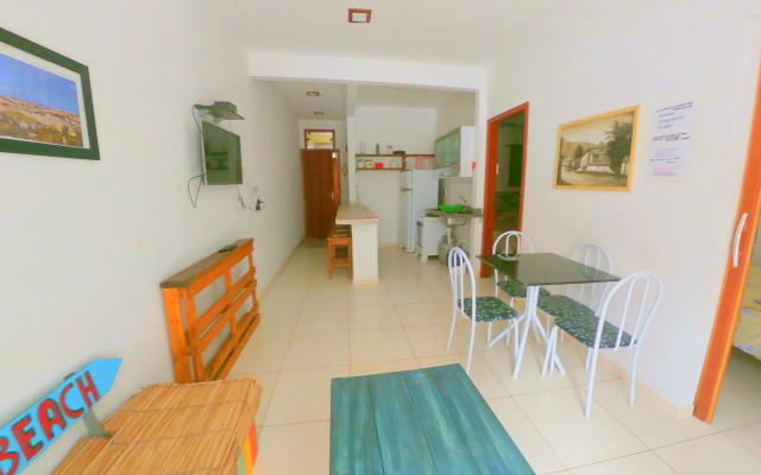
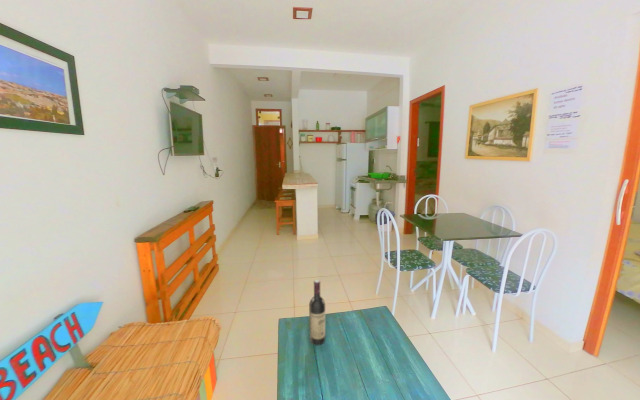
+ wine bottle [308,279,326,347]
